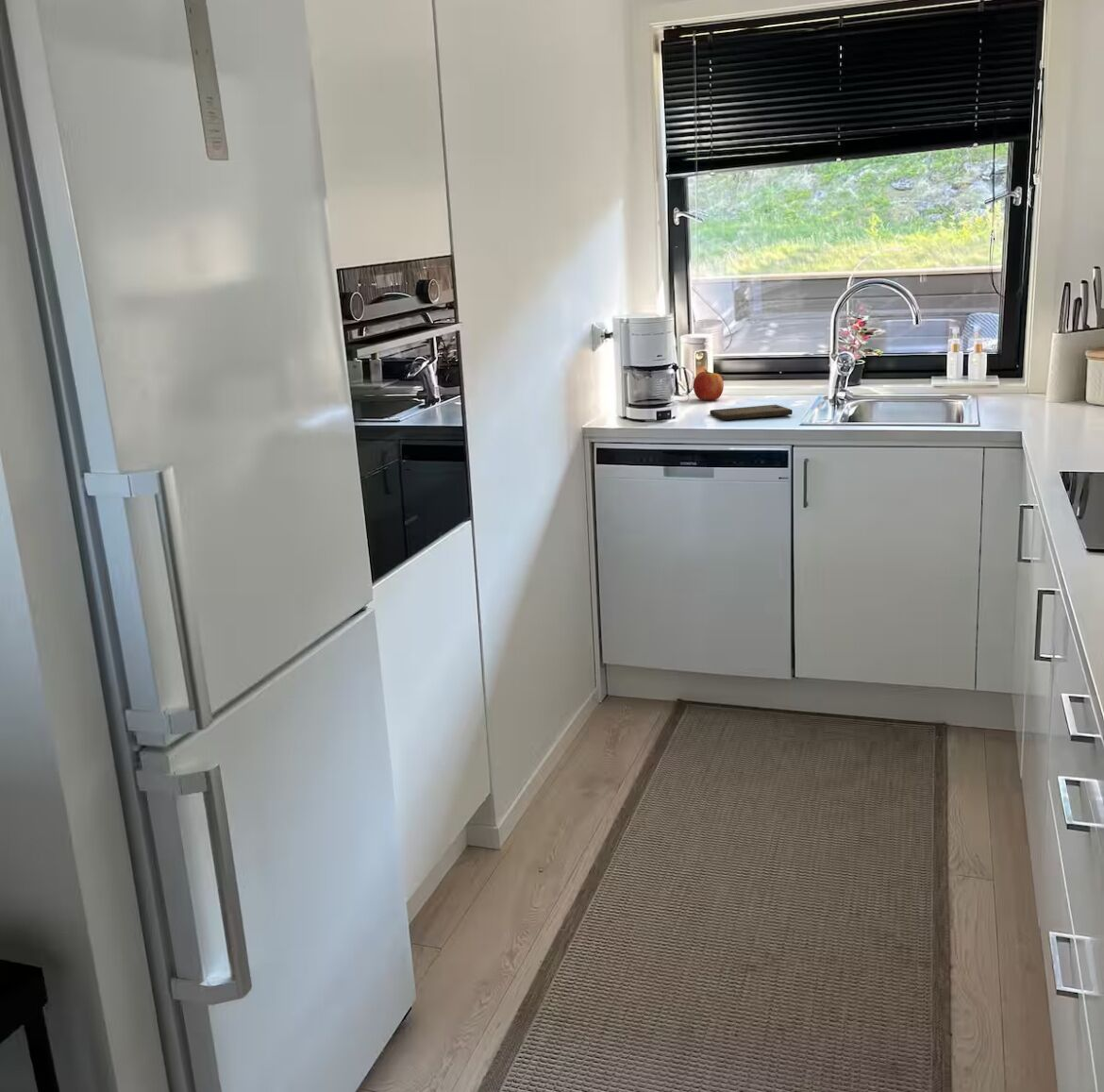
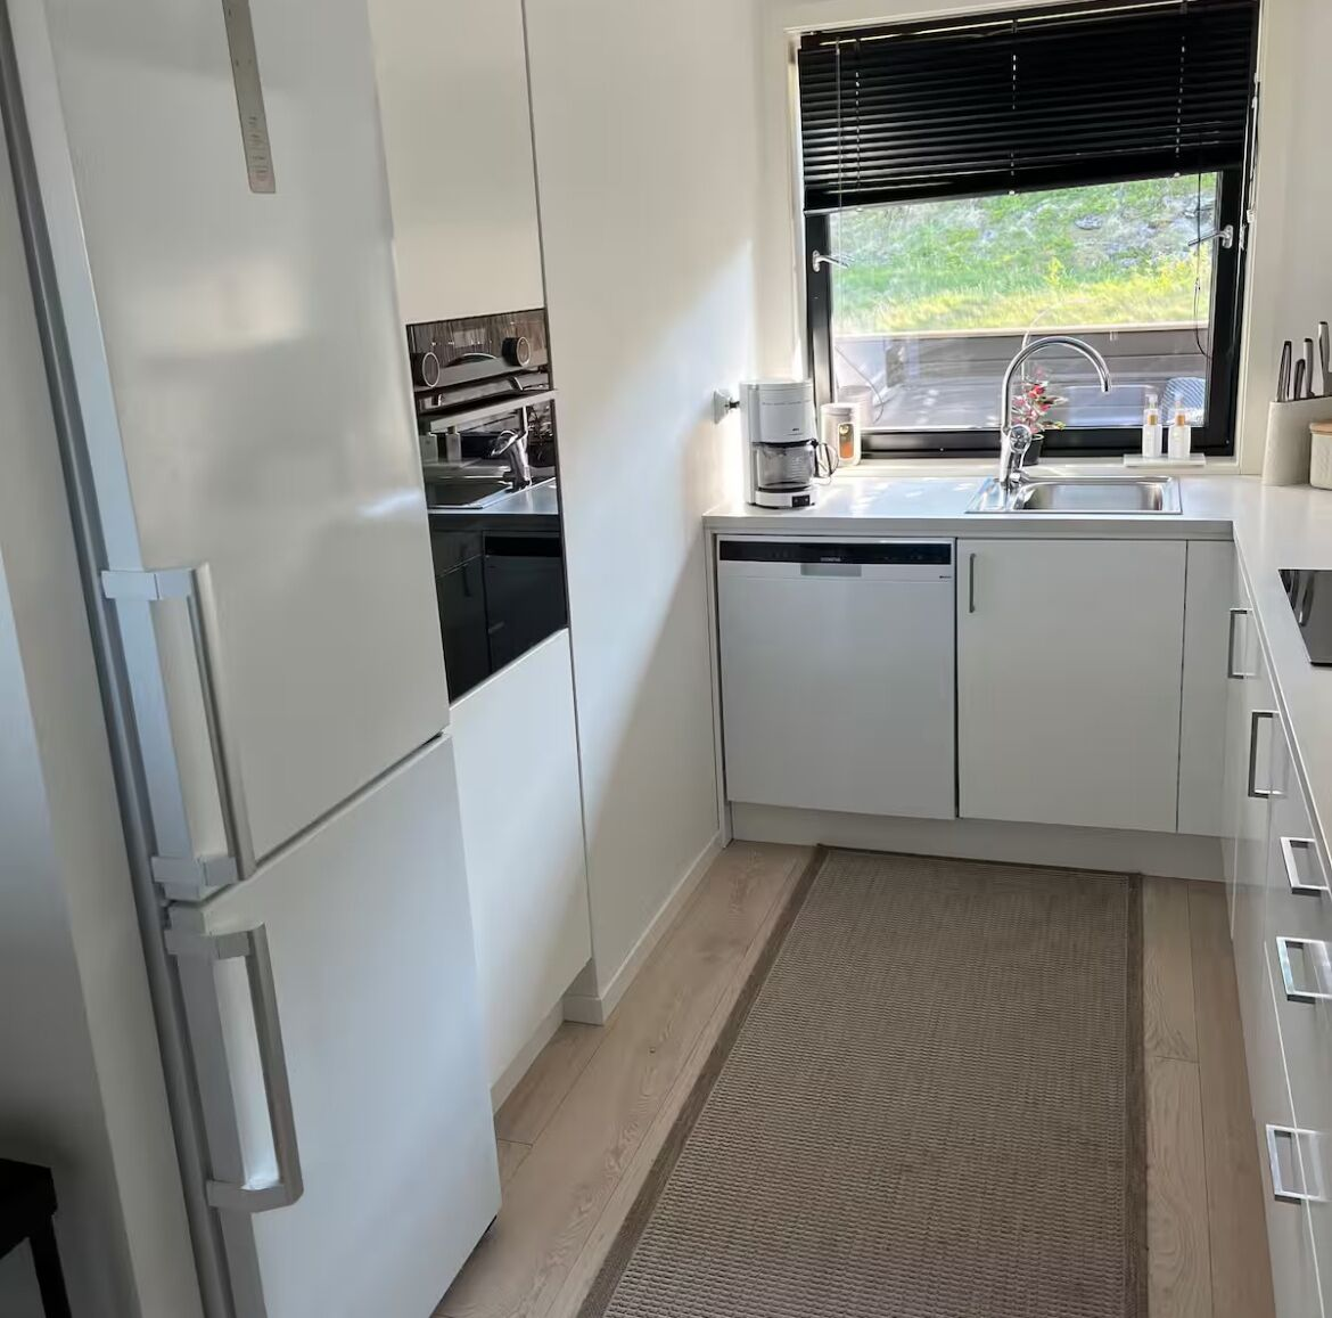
- fruit [693,368,725,401]
- cutting board [709,404,794,421]
